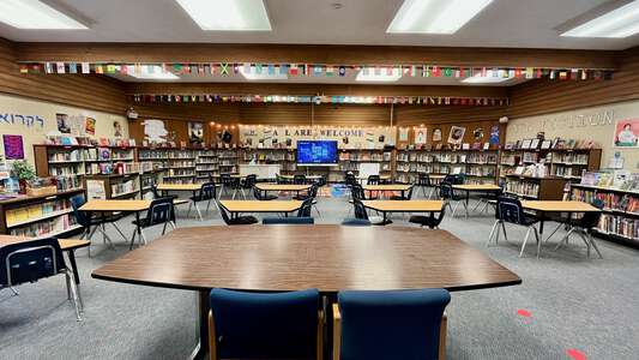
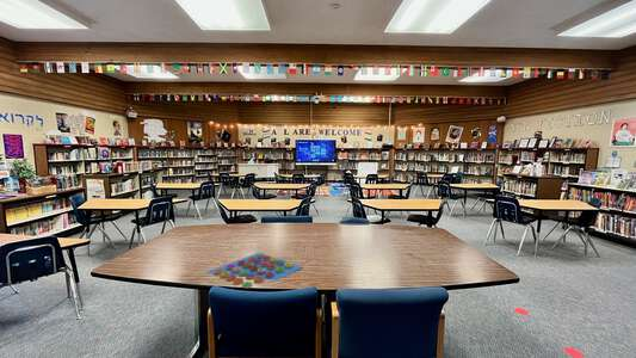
+ board game [204,252,303,289]
